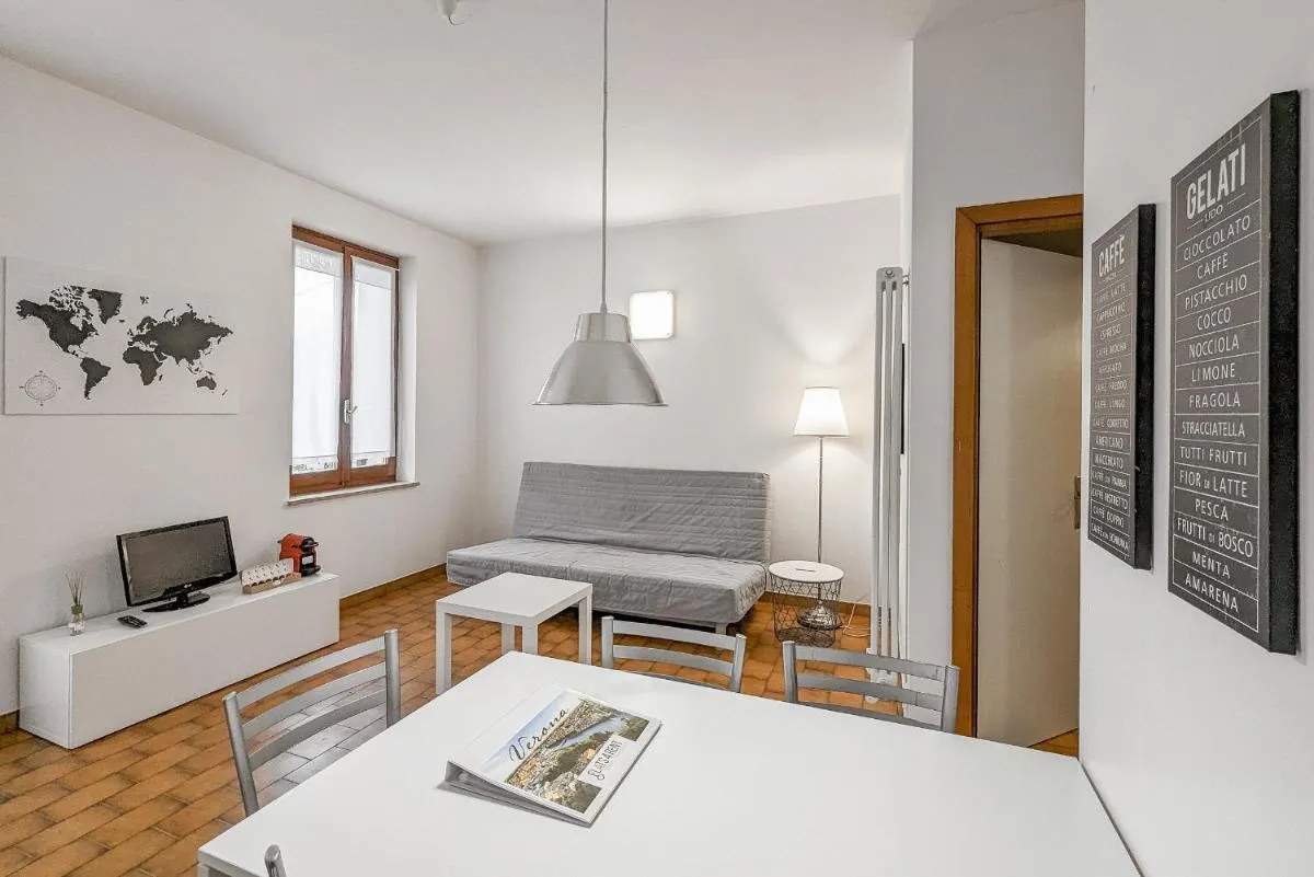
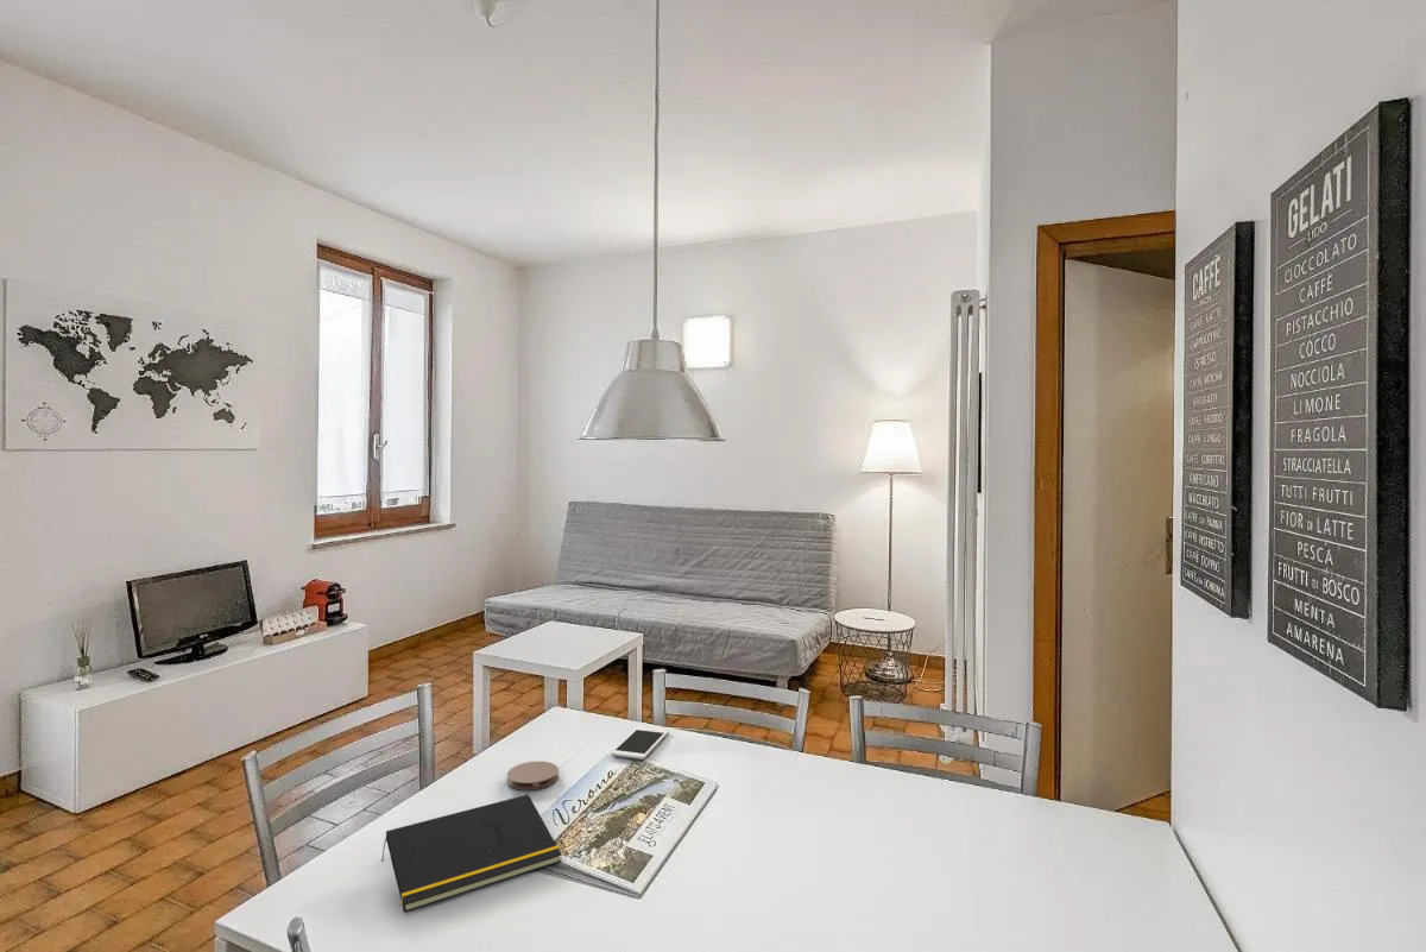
+ coaster [506,761,560,792]
+ notepad [380,794,563,914]
+ cell phone [610,726,670,761]
